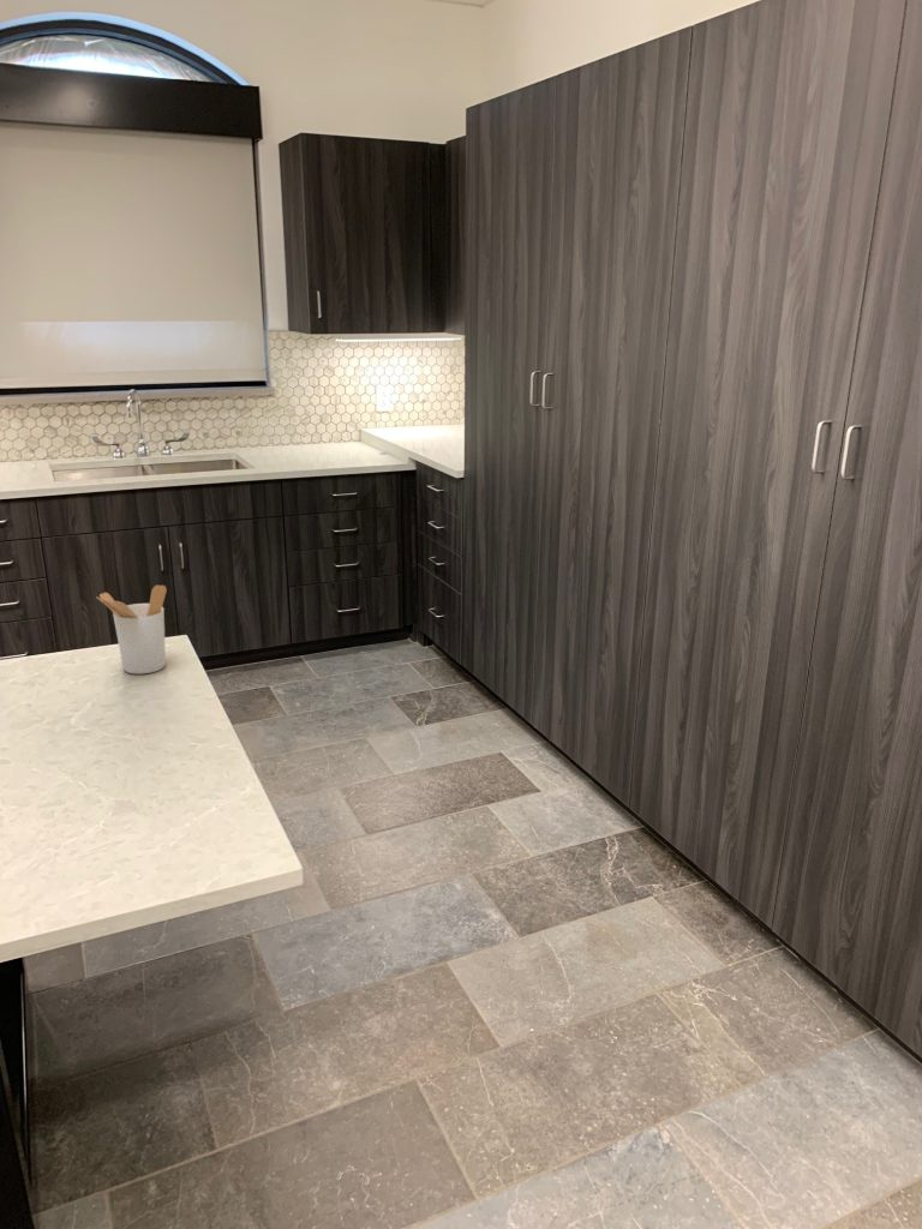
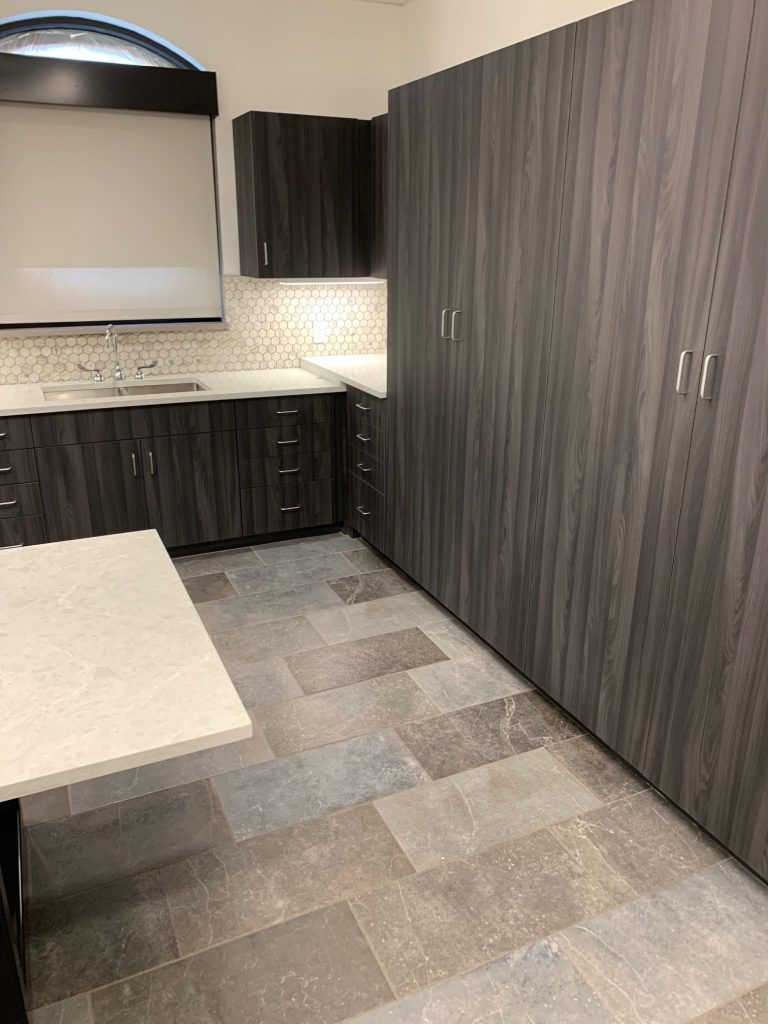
- utensil holder [95,584,168,676]
